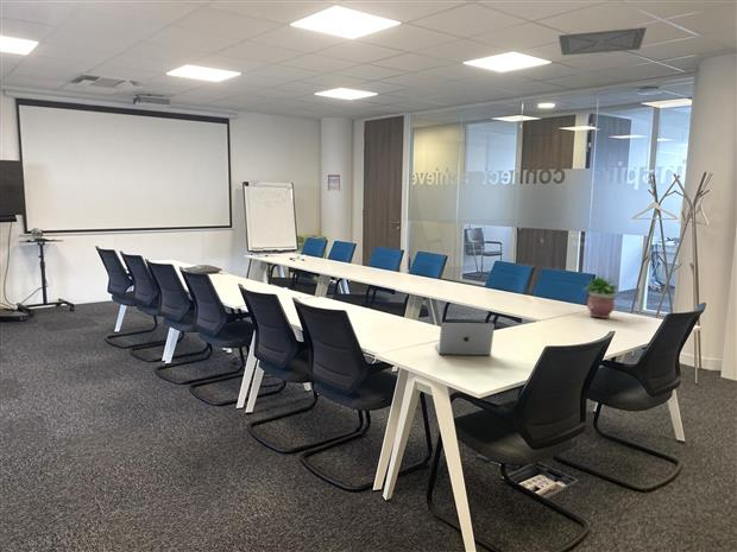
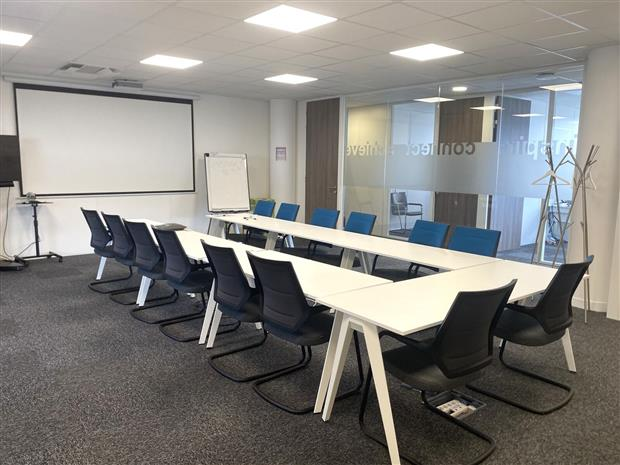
- potted plant [581,273,619,319]
- ceiling vent [558,26,648,57]
- laptop [435,322,496,356]
